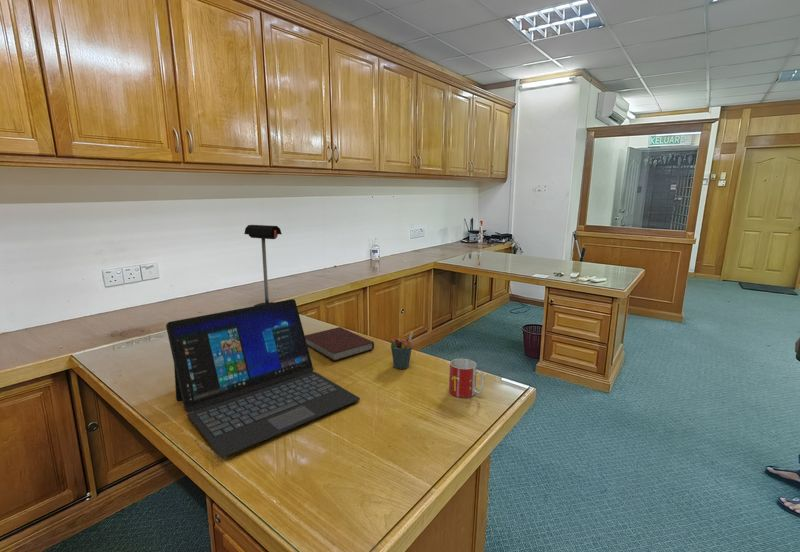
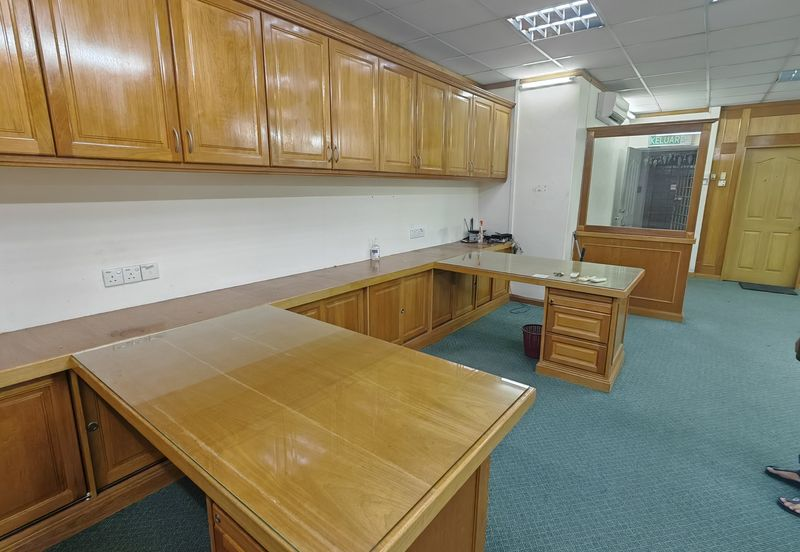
- laptop [165,298,361,458]
- mug [448,358,485,399]
- pen holder [389,331,414,370]
- mailbox [243,224,283,306]
- notebook [304,326,375,362]
